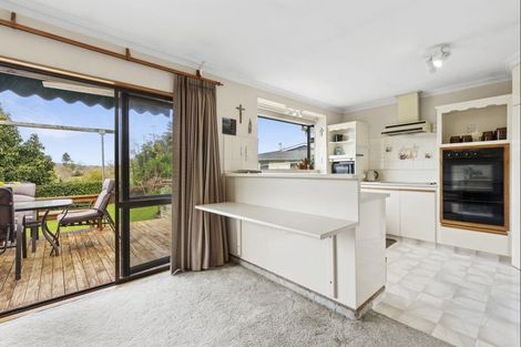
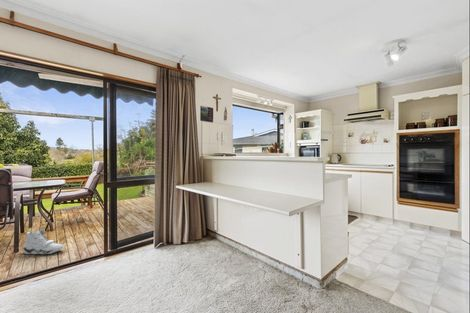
+ sneaker [22,228,65,255]
